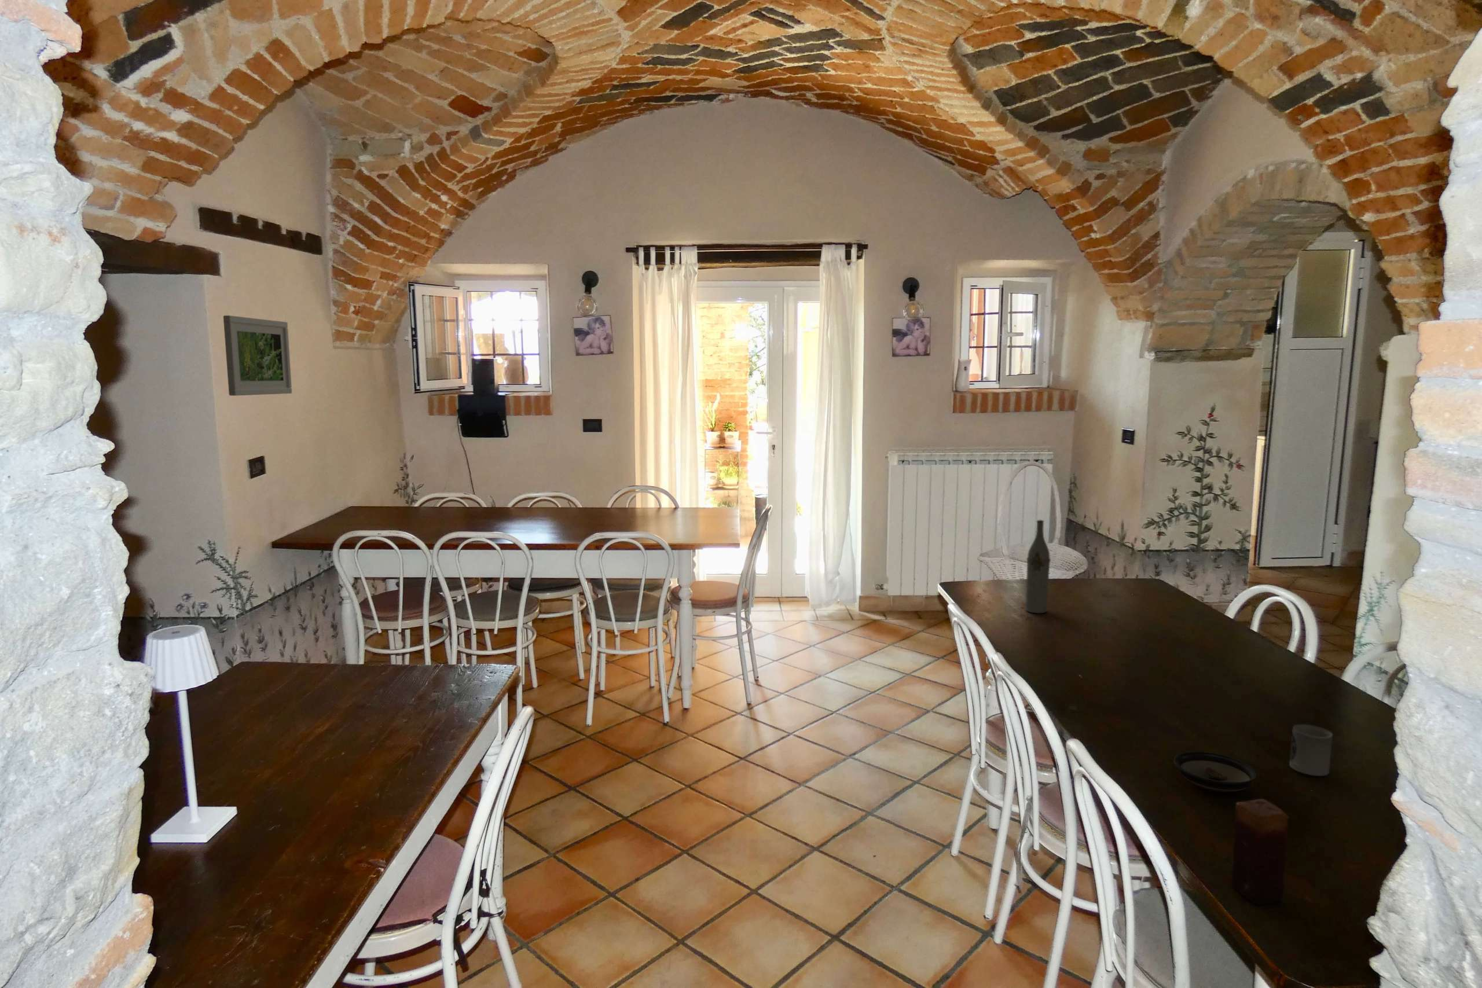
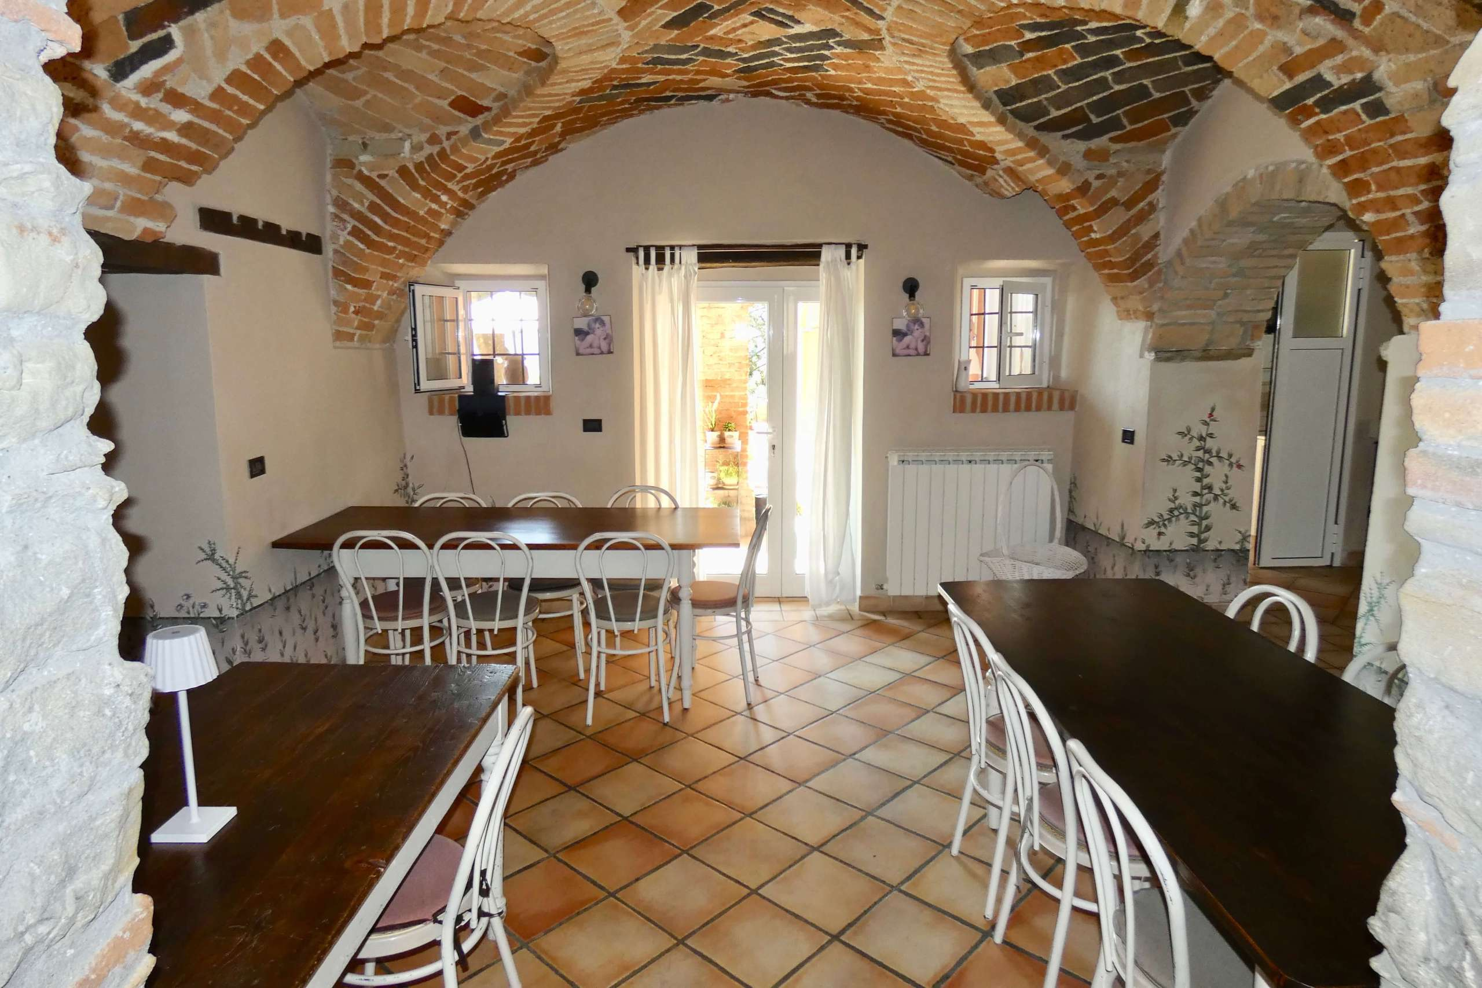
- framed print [223,315,292,397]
- candle [1231,798,1289,904]
- cup [1289,724,1333,776]
- wine bottle [1025,519,1051,613]
- saucer [1173,751,1257,793]
